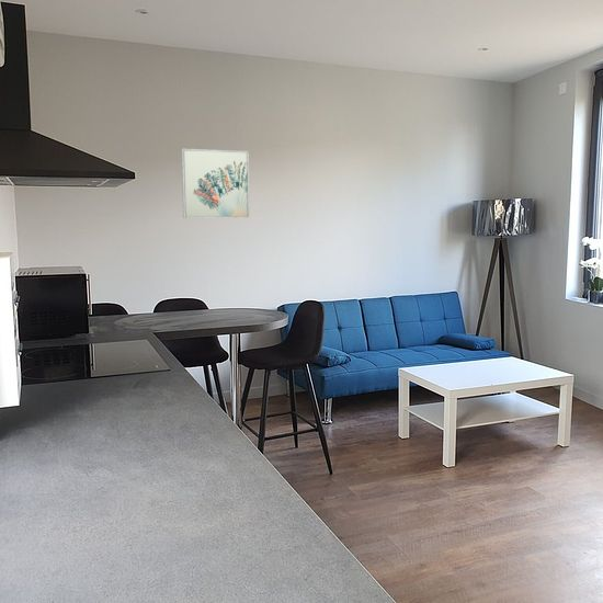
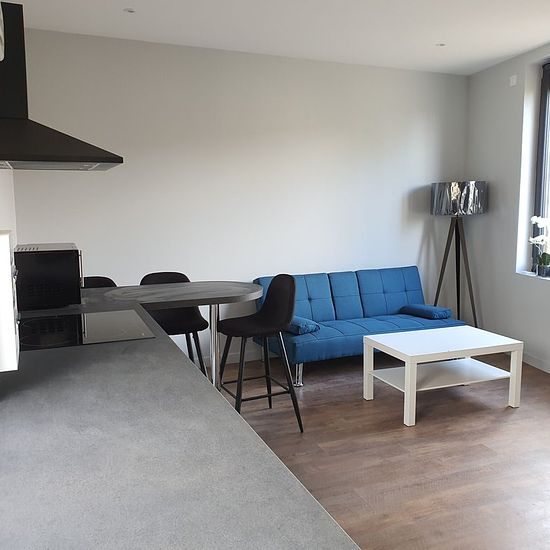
- wall art [181,148,250,219]
